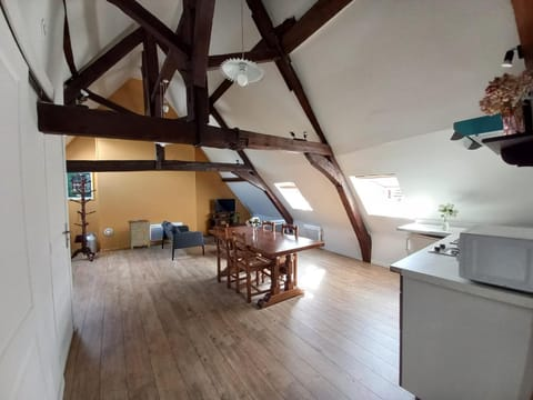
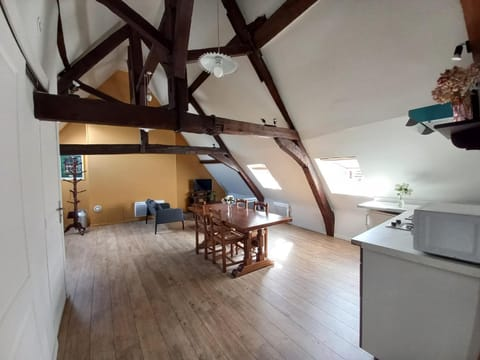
- nightstand [127,219,151,251]
